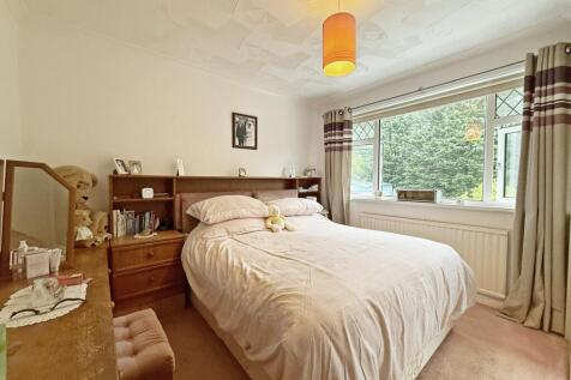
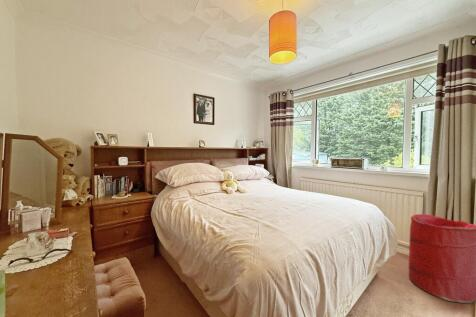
+ laundry hamper [408,213,476,304]
